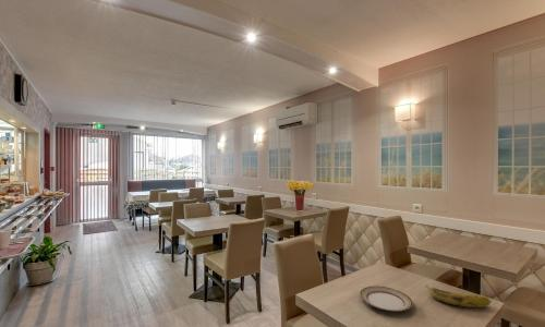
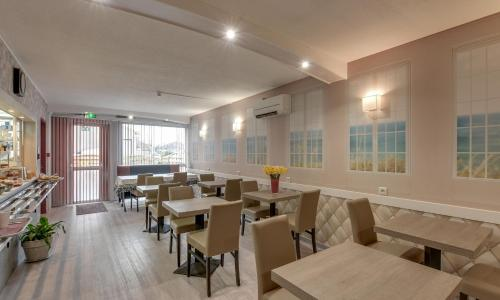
- plate [359,284,413,312]
- fruit [425,284,492,308]
